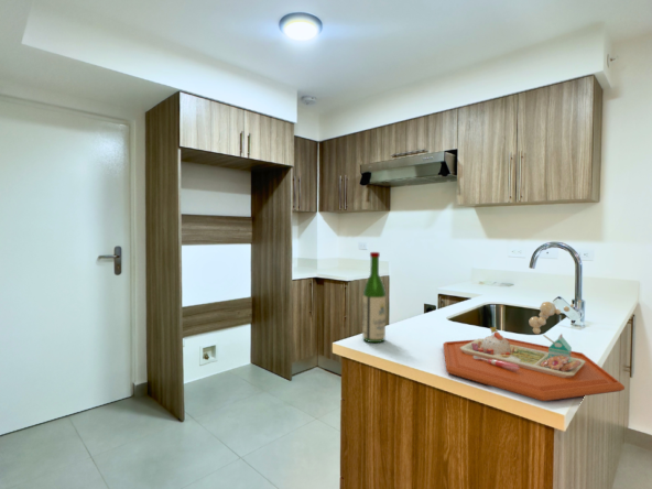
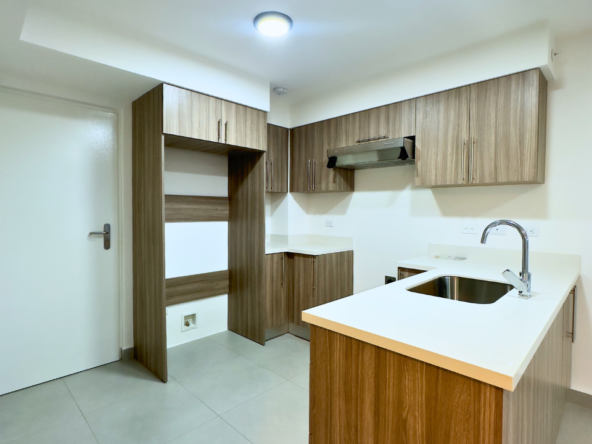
- food tray [442,298,626,402]
- wine bottle [361,251,387,344]
